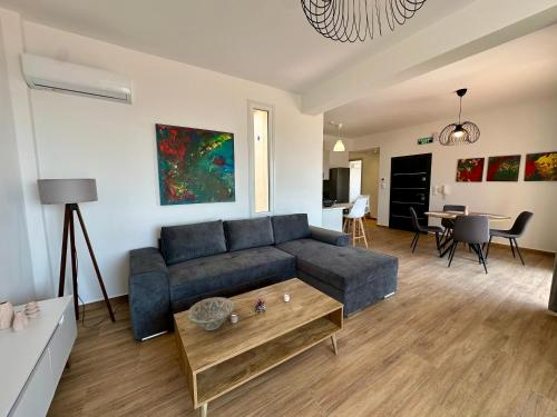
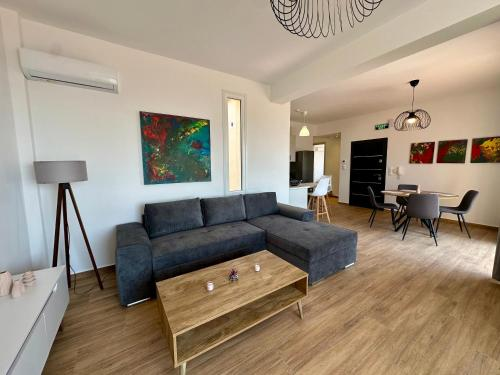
- decorative bowl [187,296,235,331]
